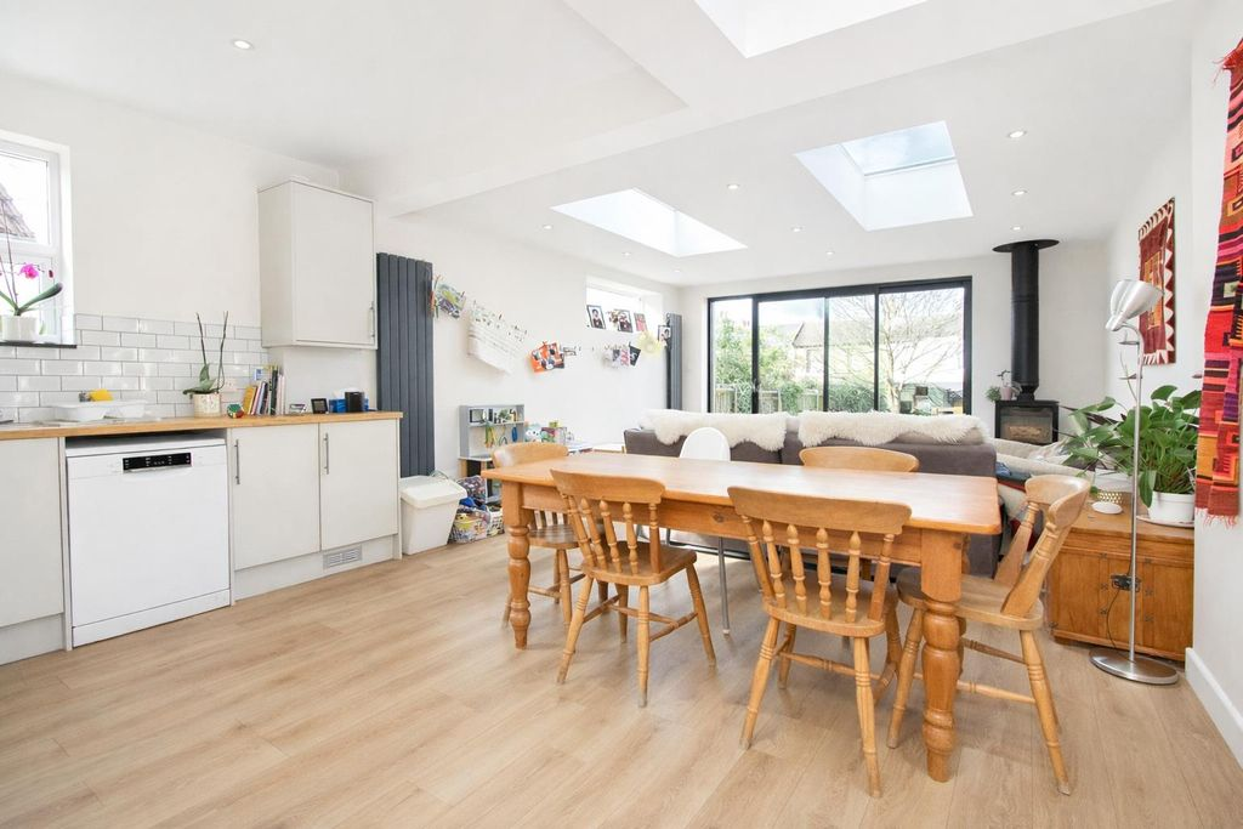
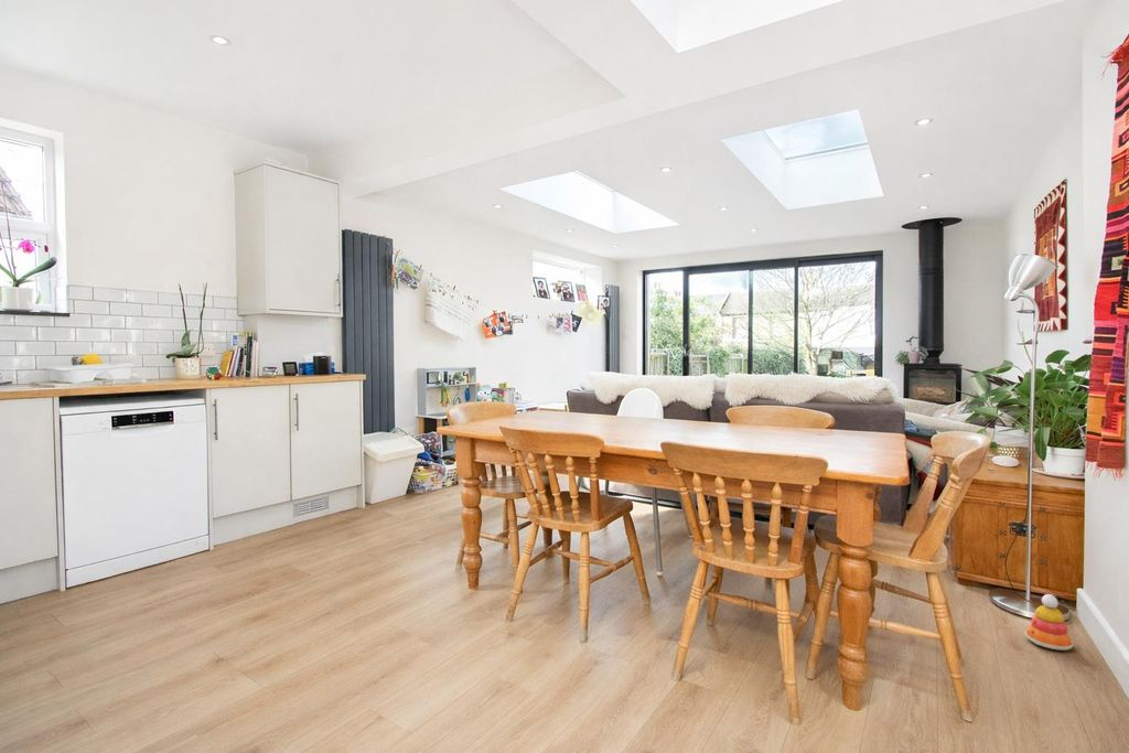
+ stacking toy [1024,593,1075,652]
